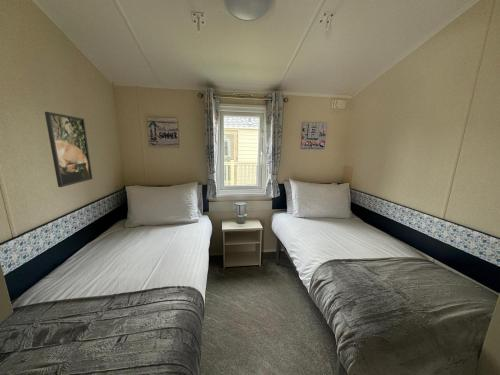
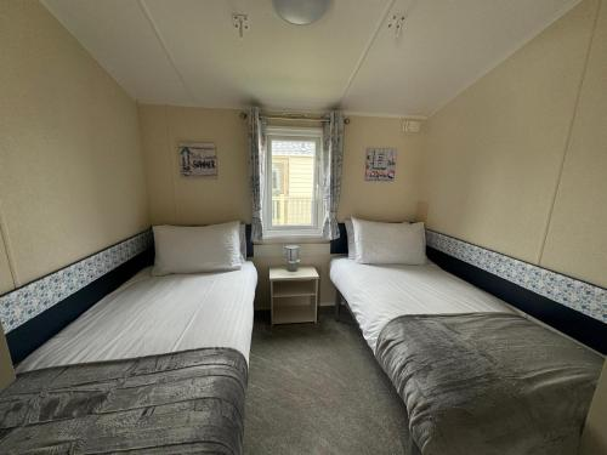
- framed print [44,111,94,188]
